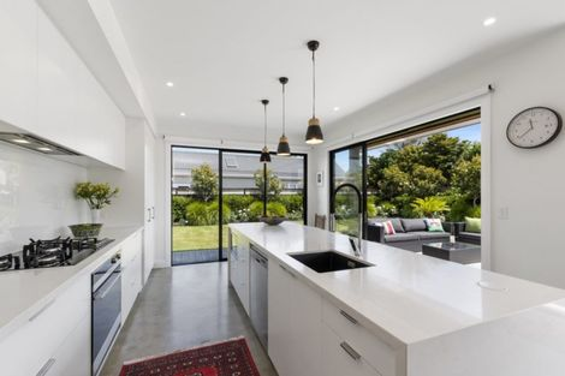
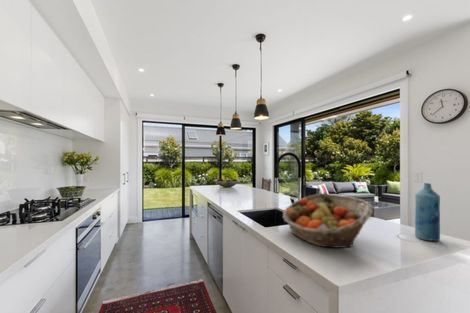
+ bottle [414,182,441,242]
+ fruit basket [282,193,374,249]
